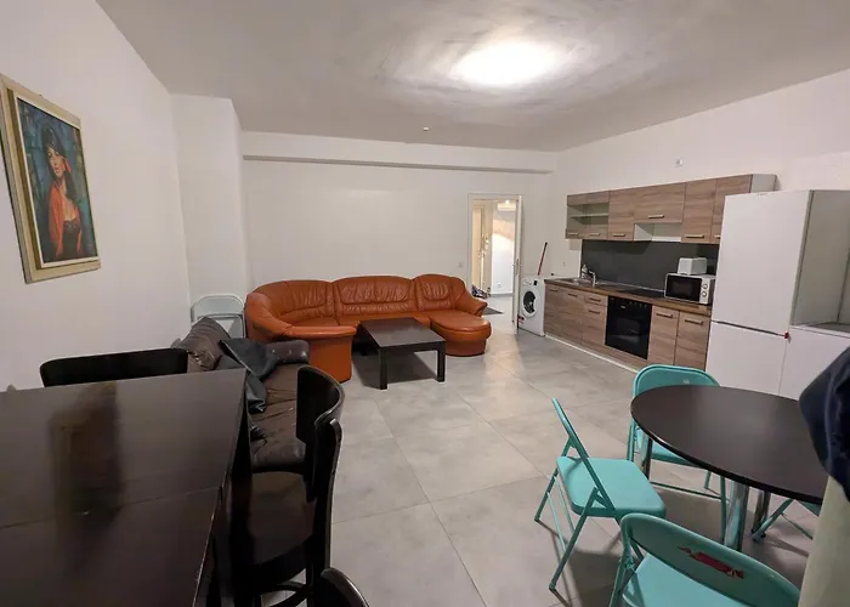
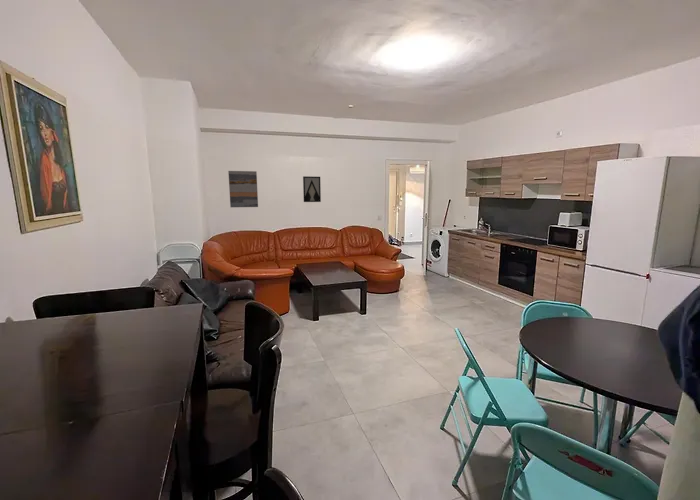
+ wall art [302,175,322,203]
+ wall art [227,170,259,208]
